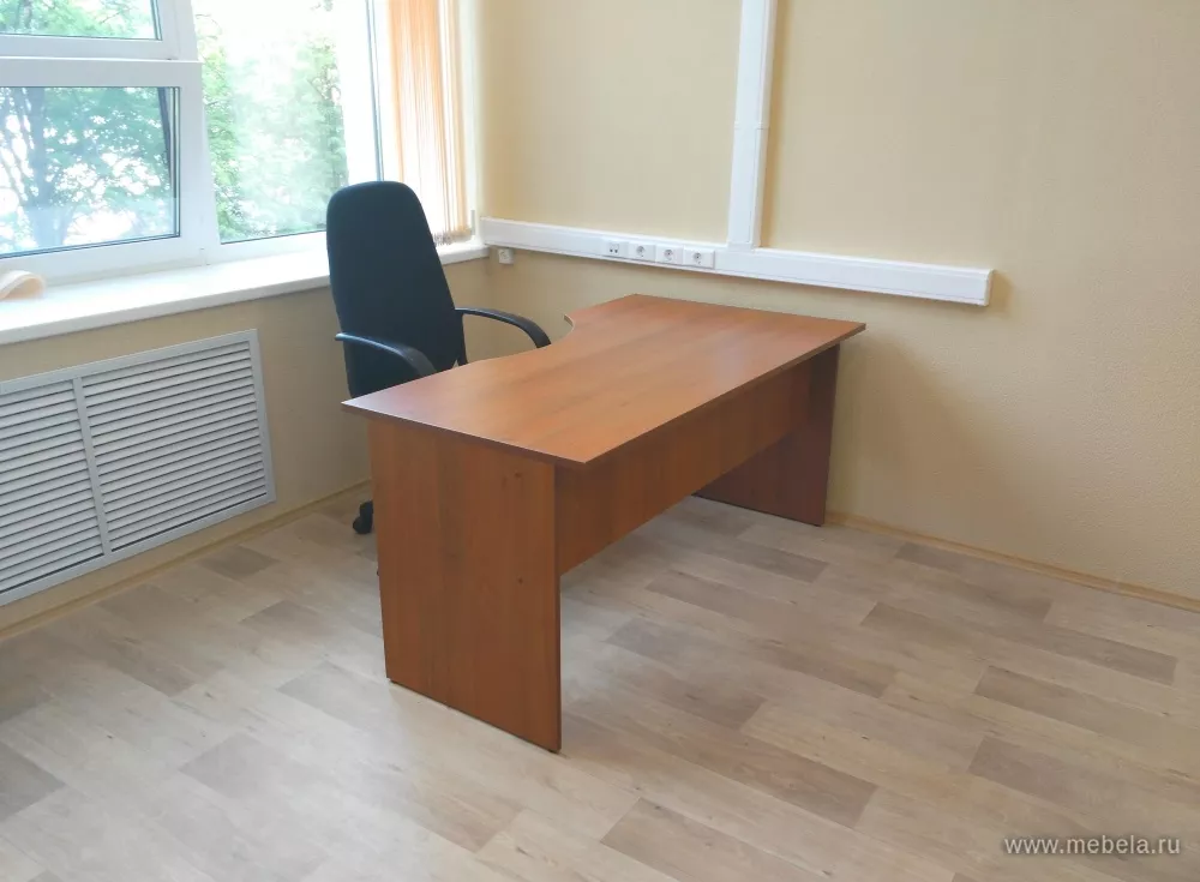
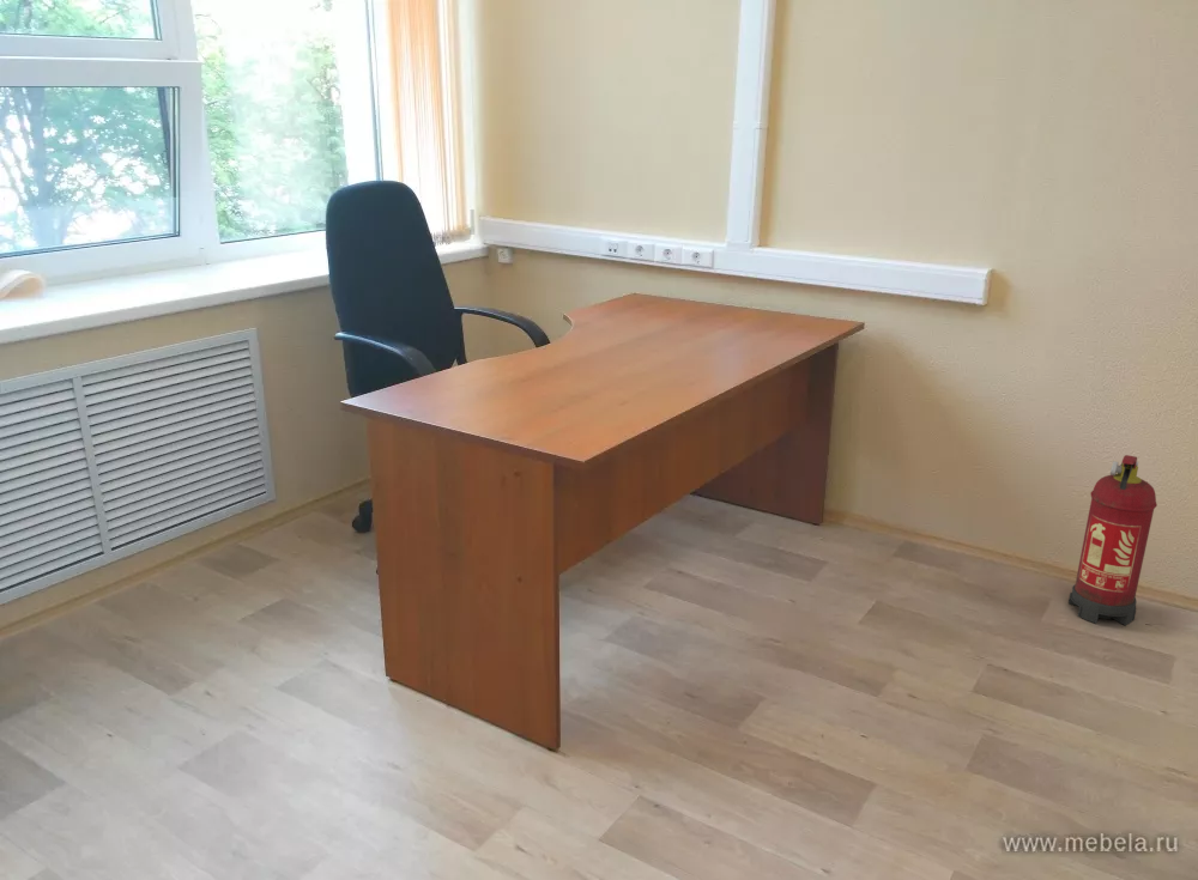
+ fire extinguisher [1067,454,1158,626]
